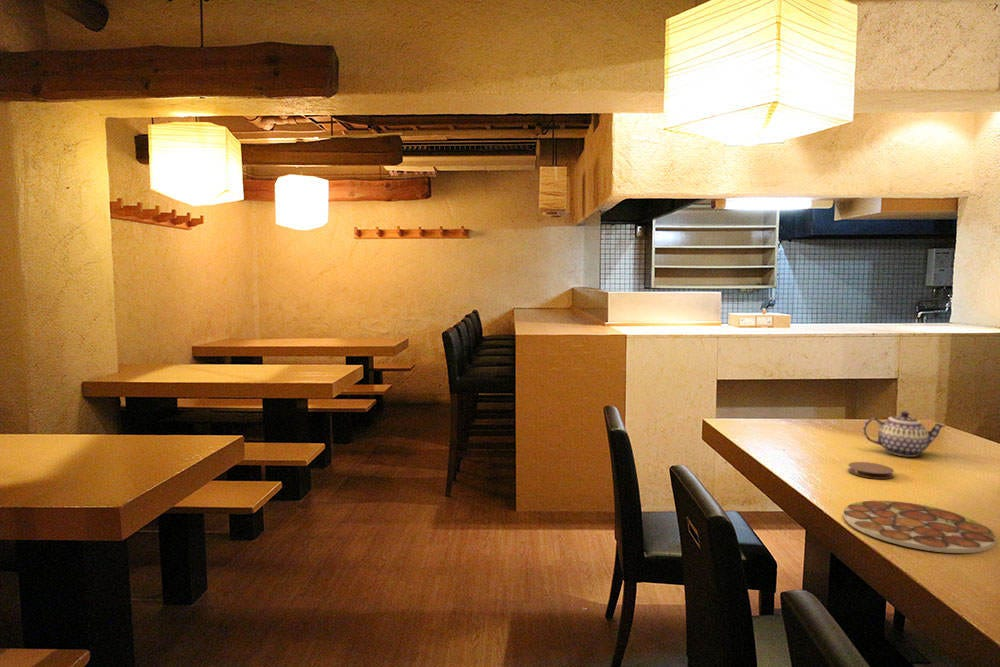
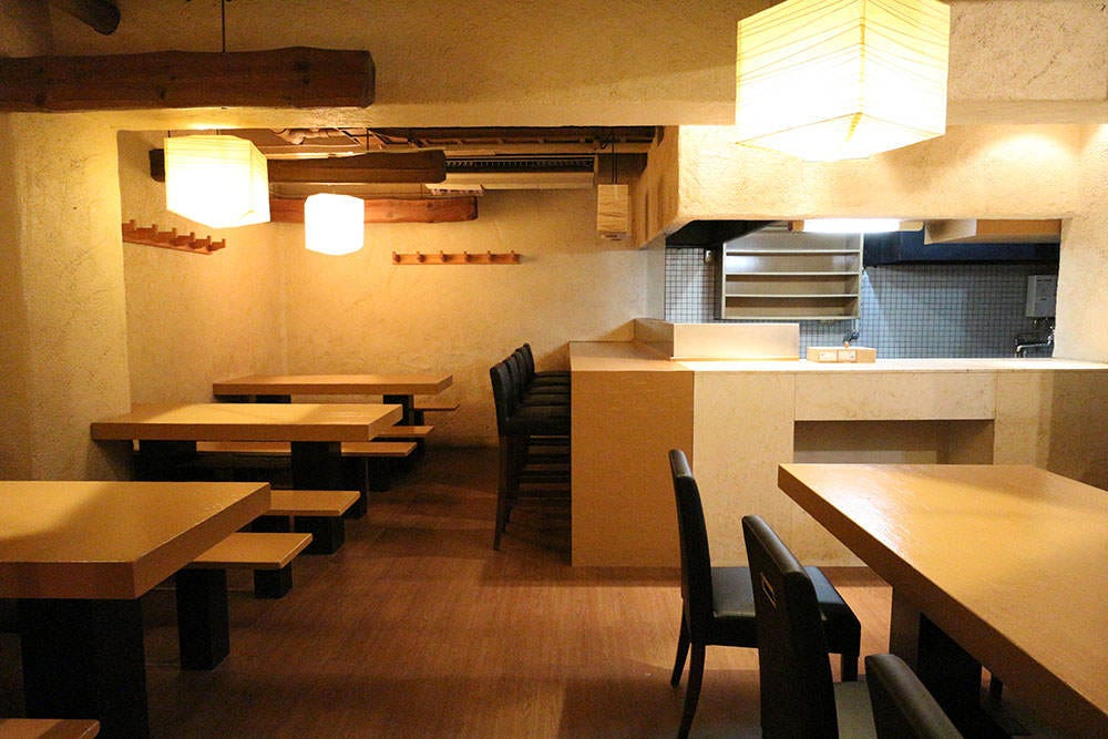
- plate [843,500,997,554]
- coaster [847,461,895,480]
- teapot [862,410,946,458]
